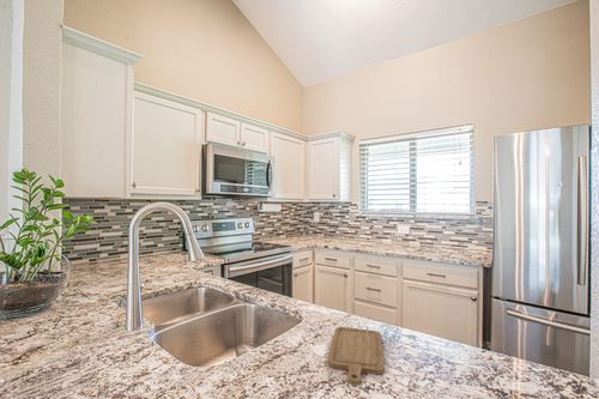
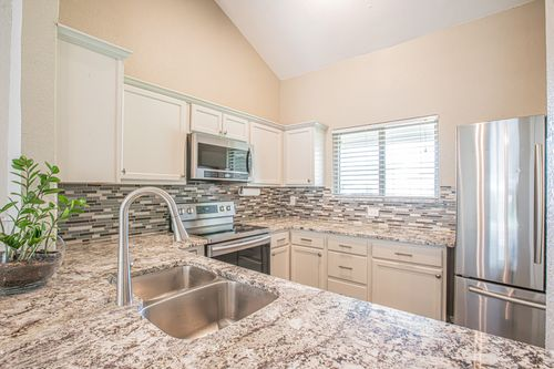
- chopping board [327,326,386,387]
